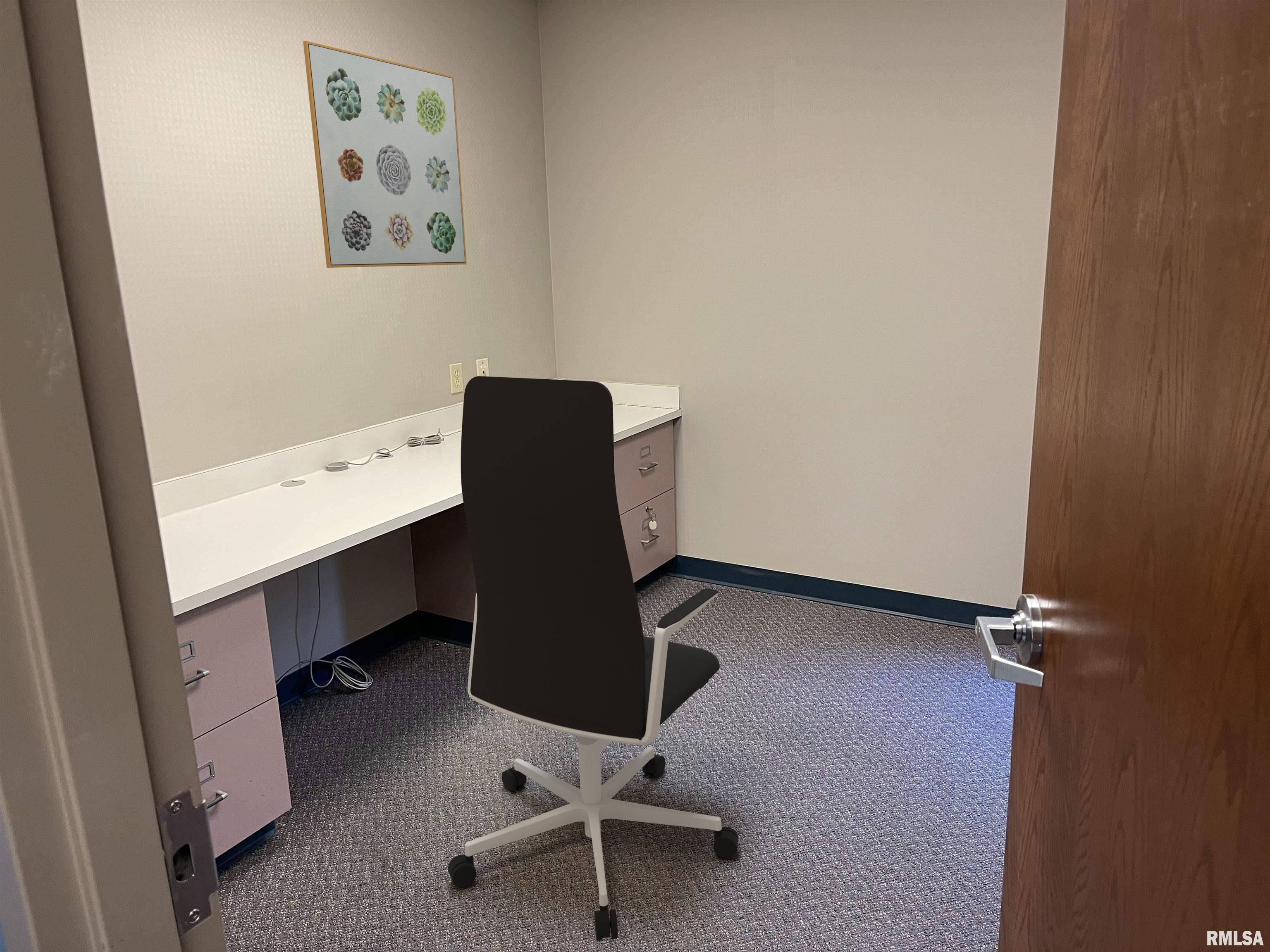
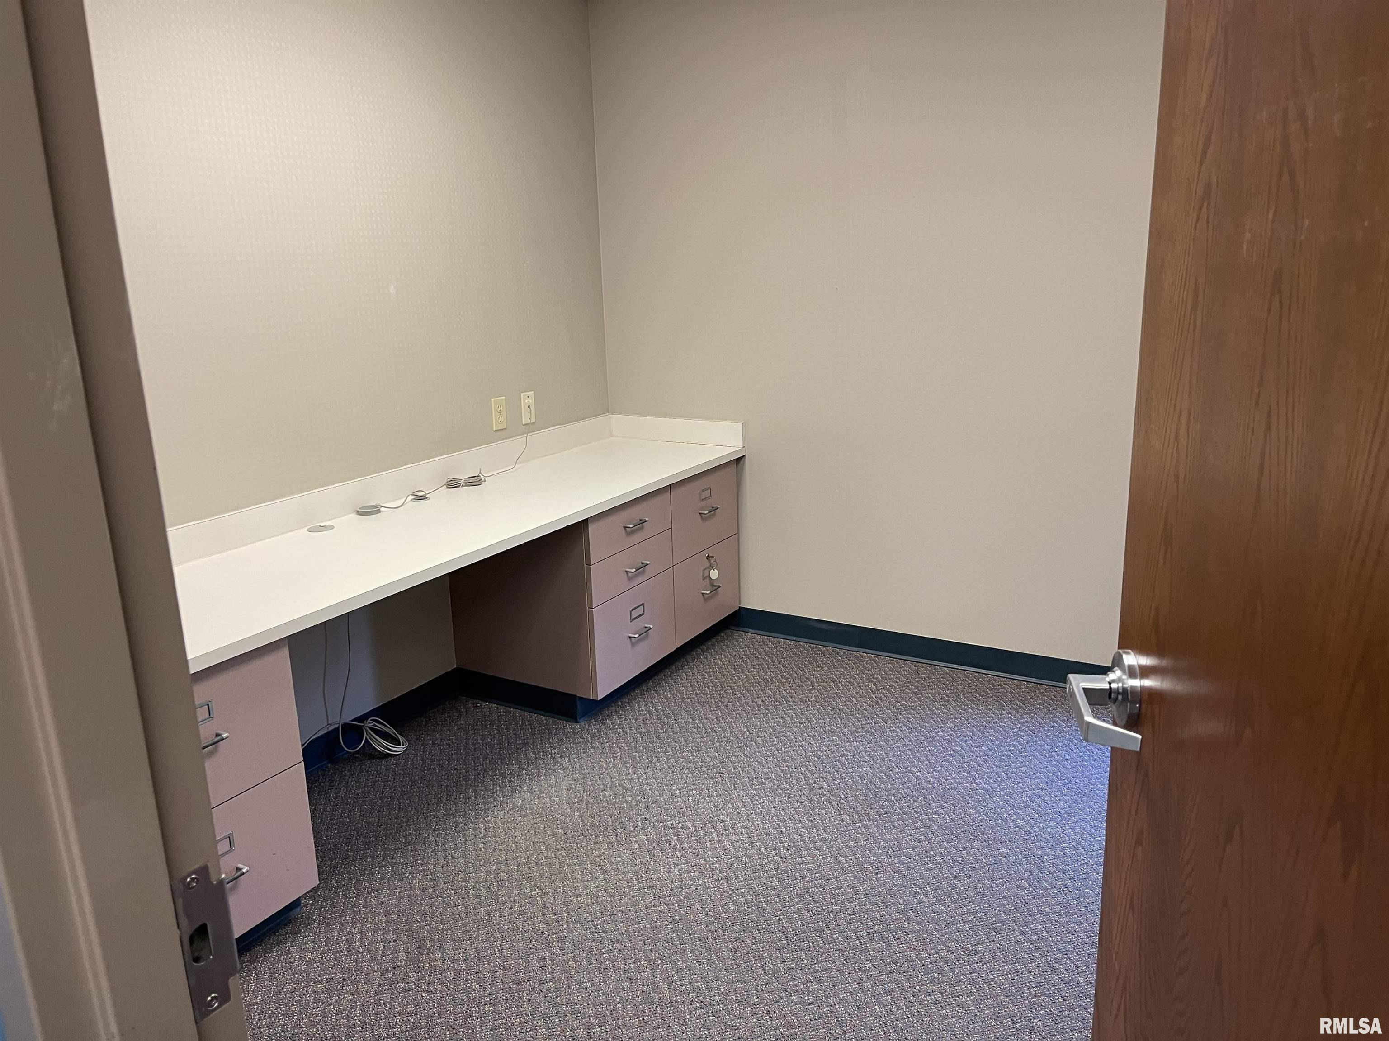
- office chair [448,376,739,941]
- wall art [303,40,467,268]
